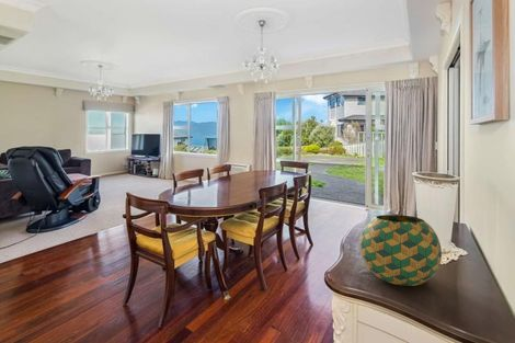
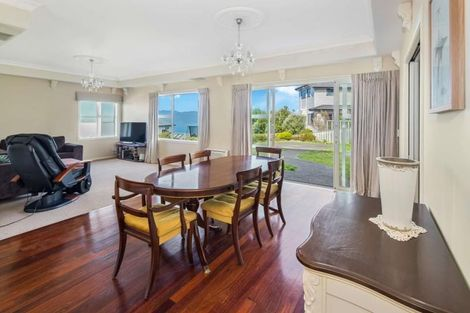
- decorative ball [359,214,443,287]
